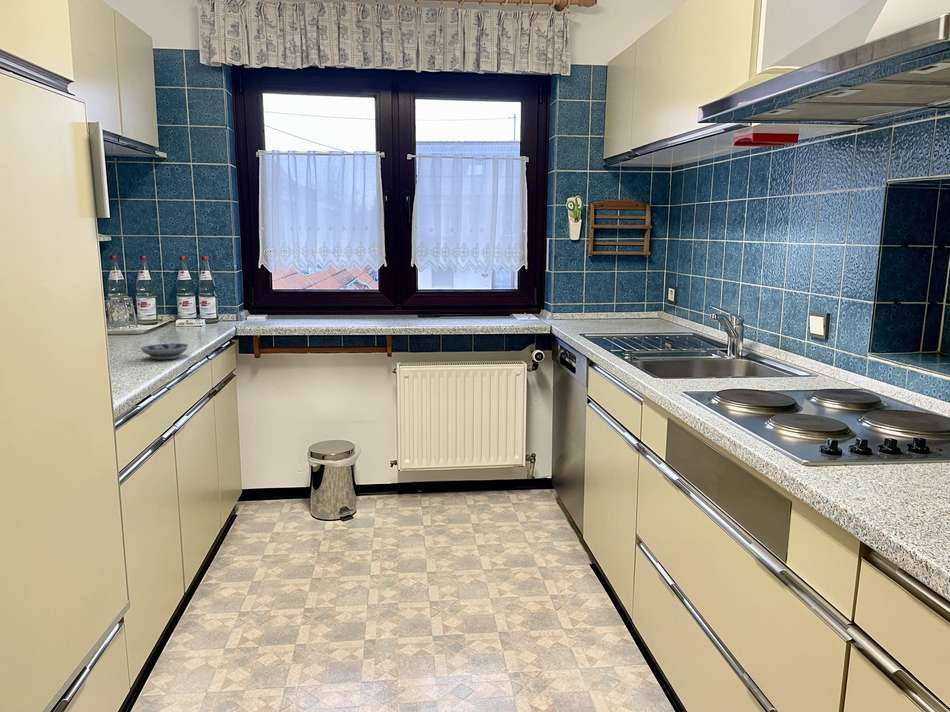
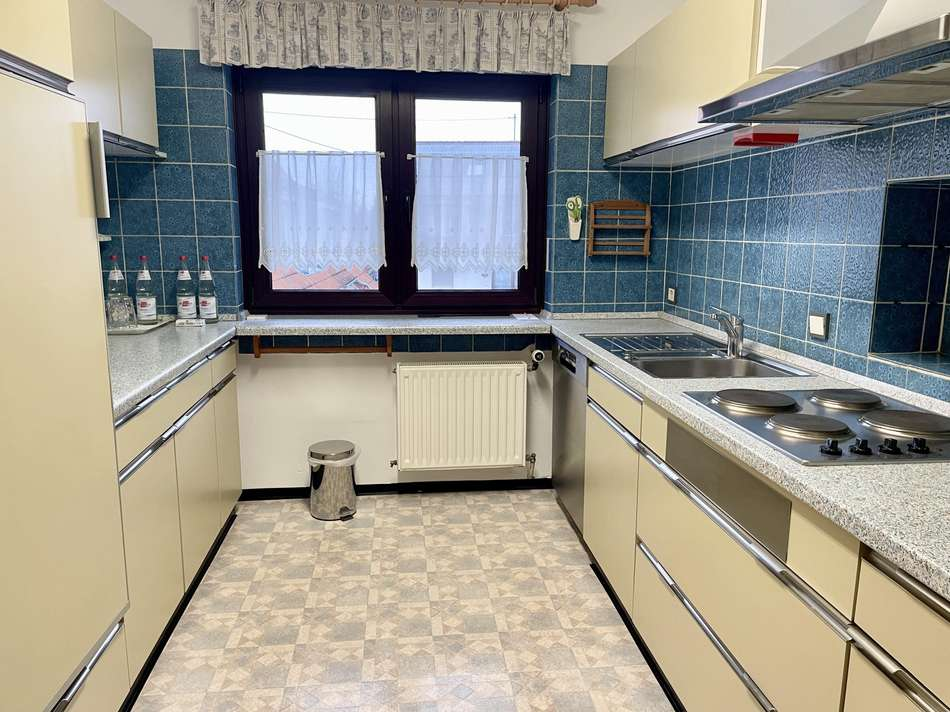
- bowl [140,342,189,360]
